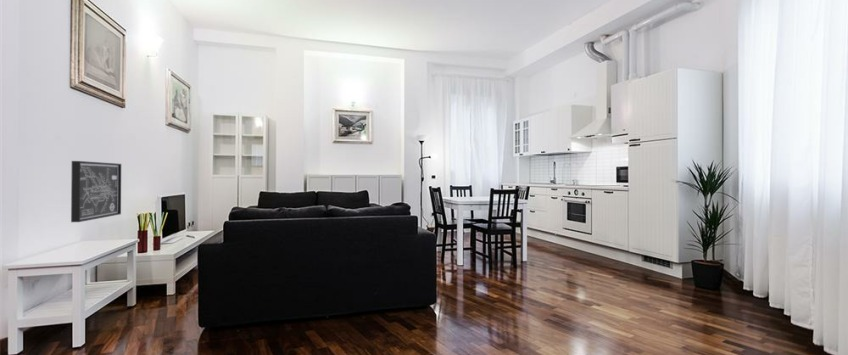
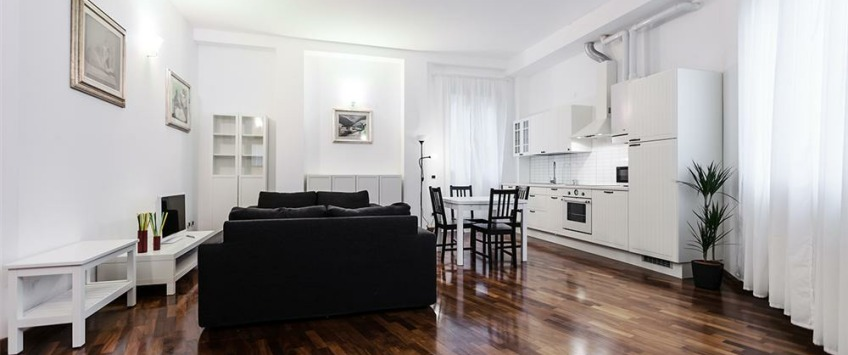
- wall art [70,160,122,223]
